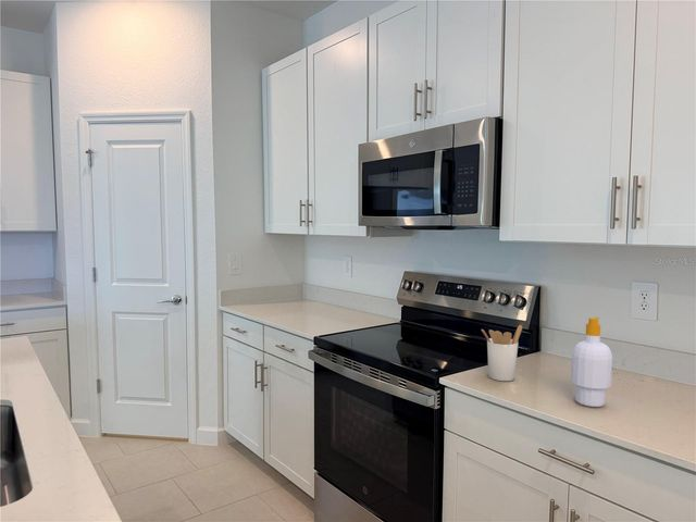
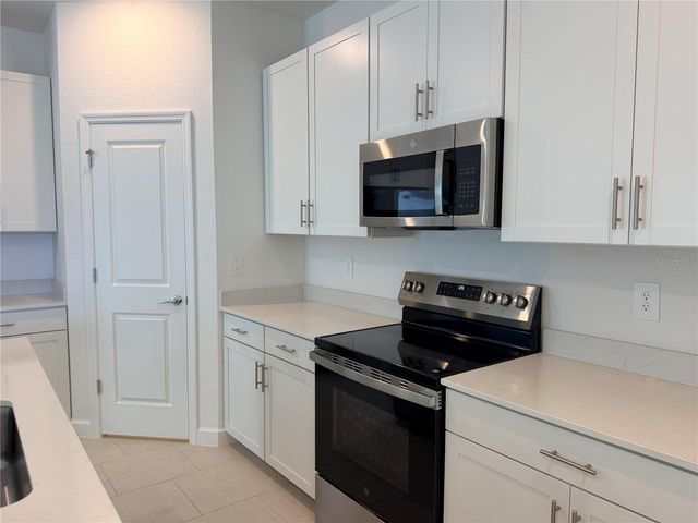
- utensil holder [481,324,523,382]
- soap bottle [570,316,613,408]
